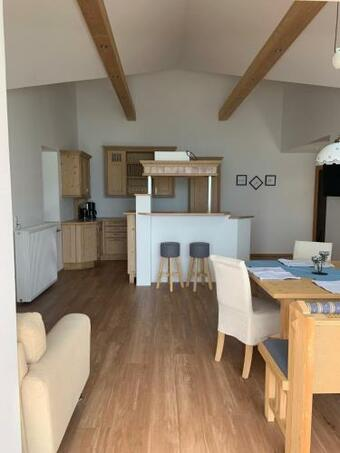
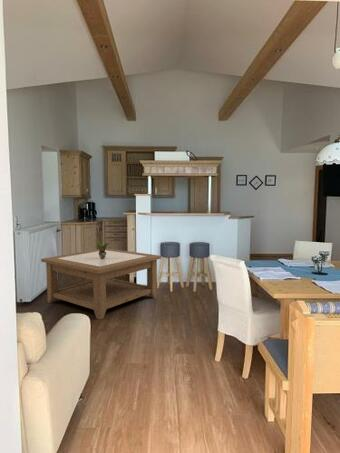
+ coffee table [40,247,162,320]
+ potted plant [94,240,112,259]
